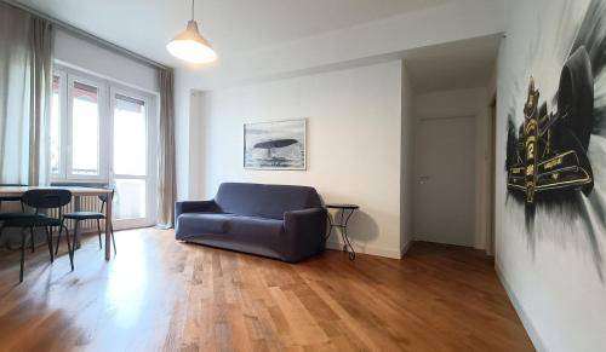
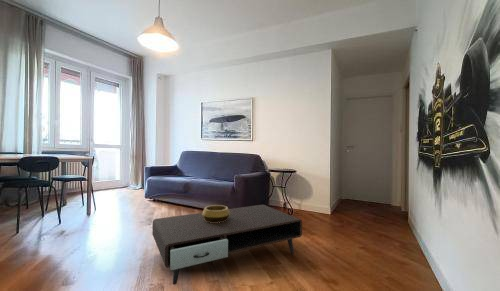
+ coffee table [151,204,303,285]
+ decorative bowl [201,204,230,223]
